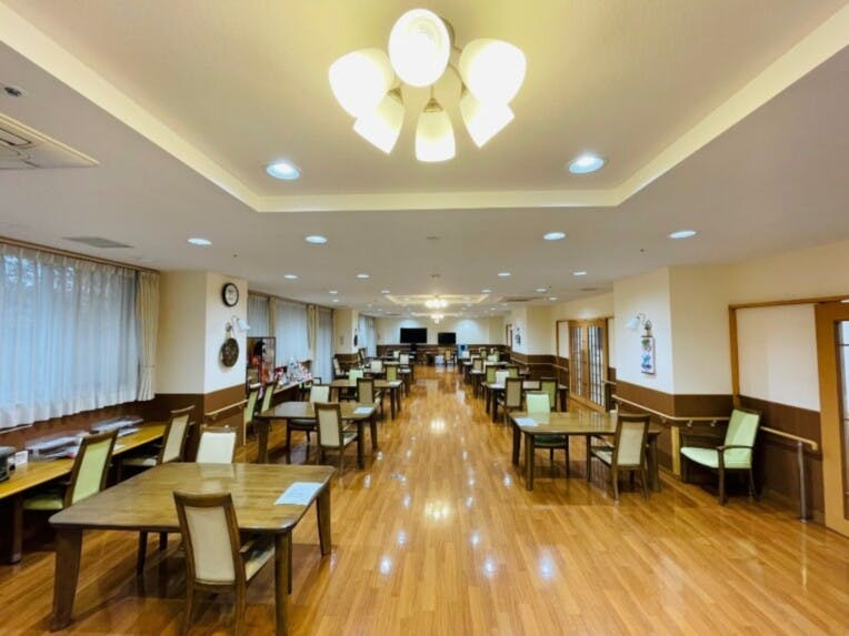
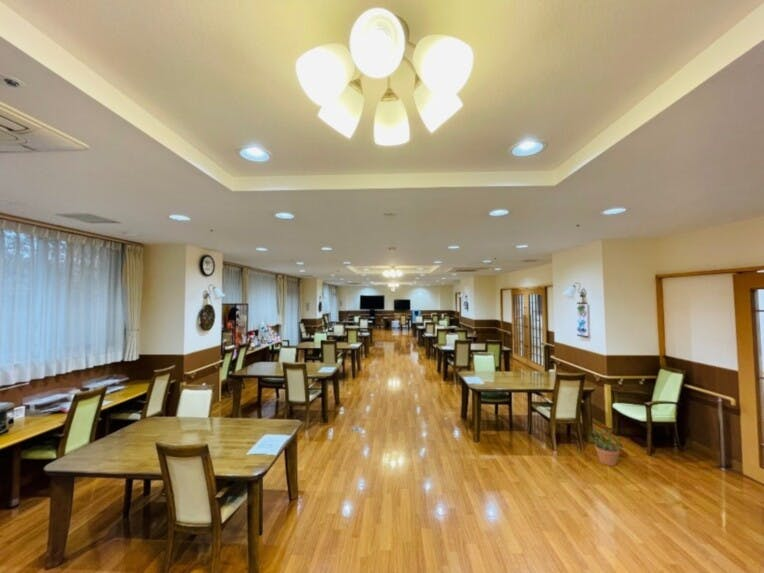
+ potted plant [588,428,628,467]
